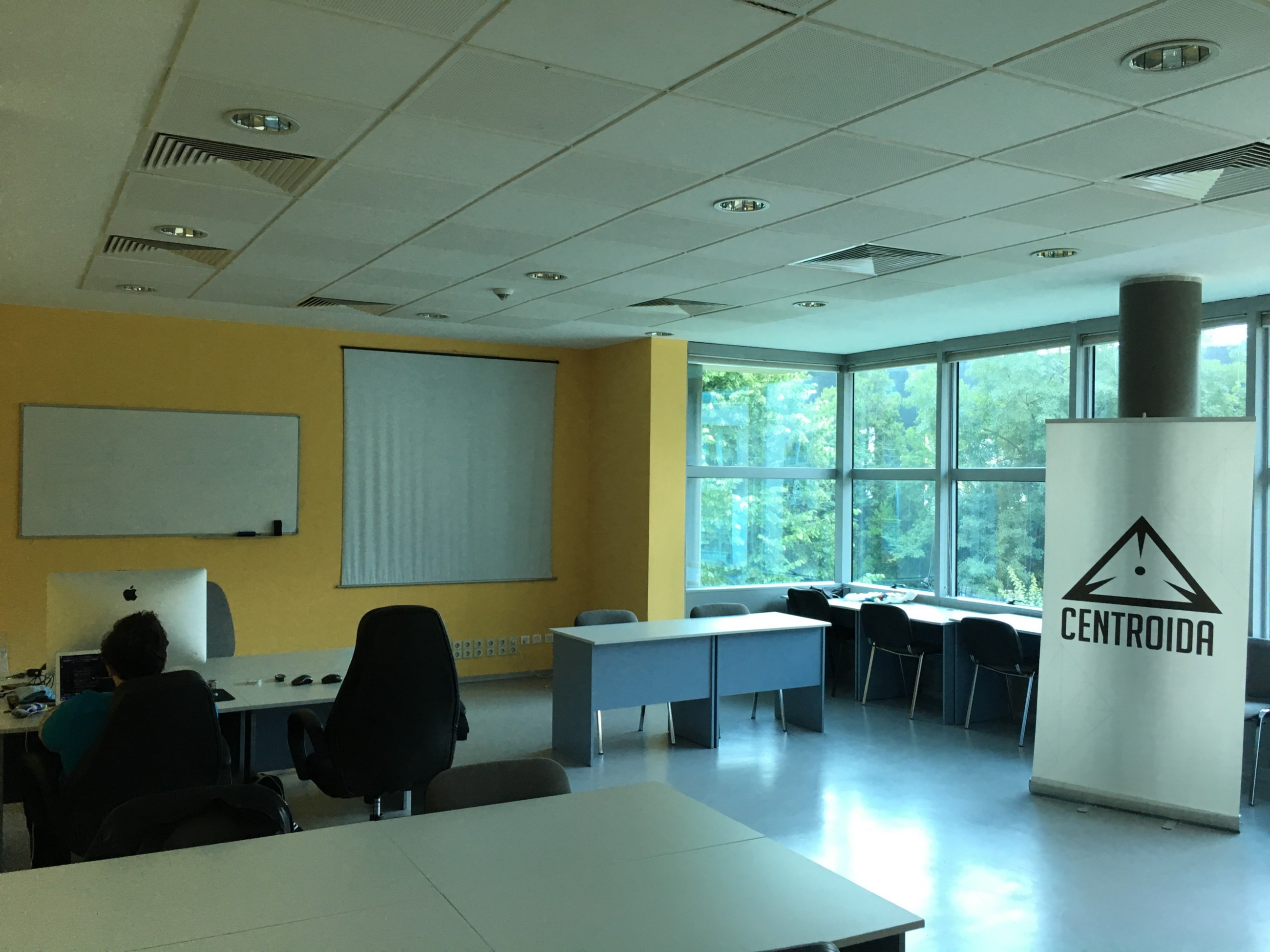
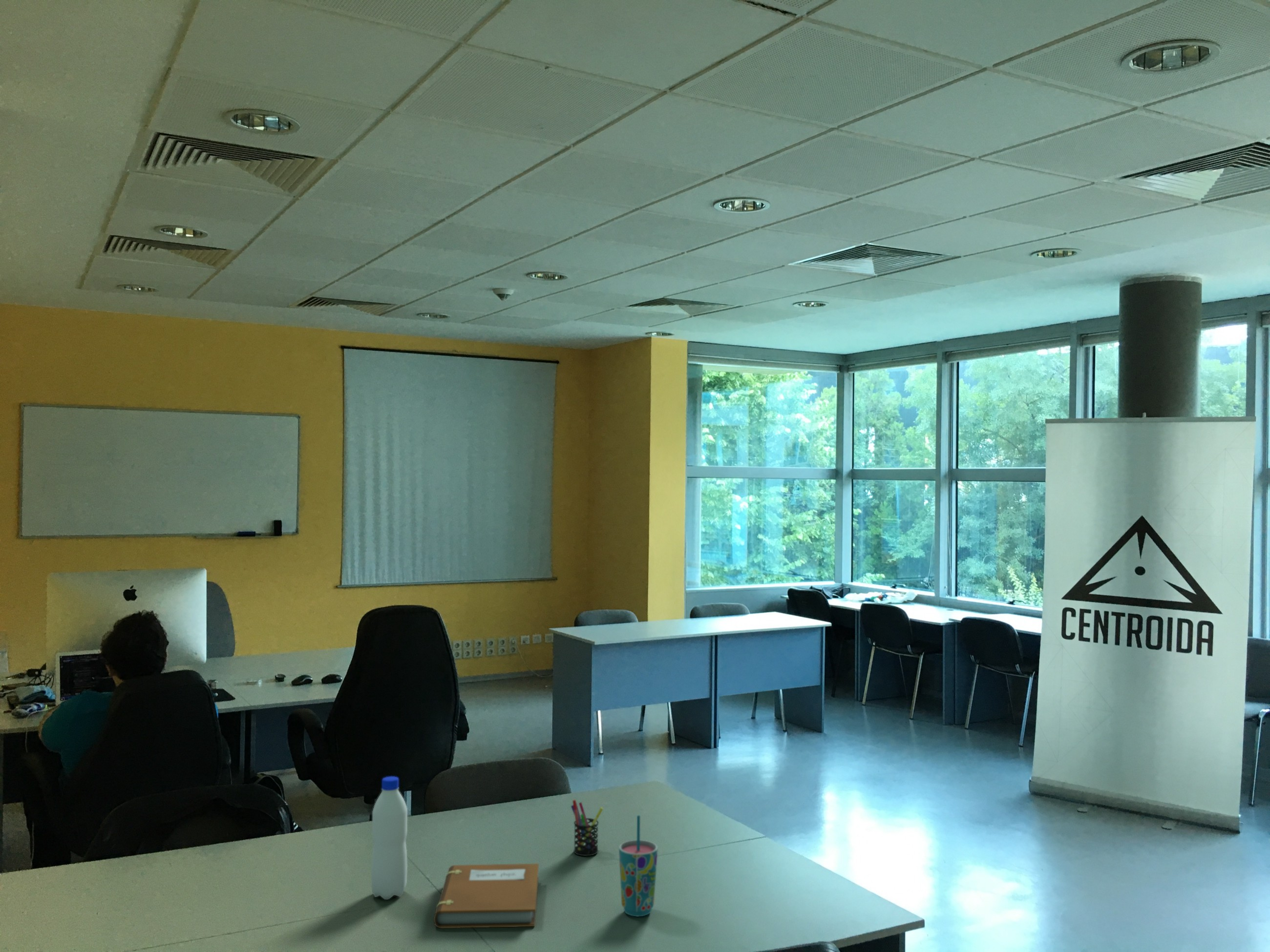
+ cup [618,815,658,917]
+ water bottle [371,776,408,900]
+ pen holder [571,799,604,856]
+ notebook [433,863,539,929]
